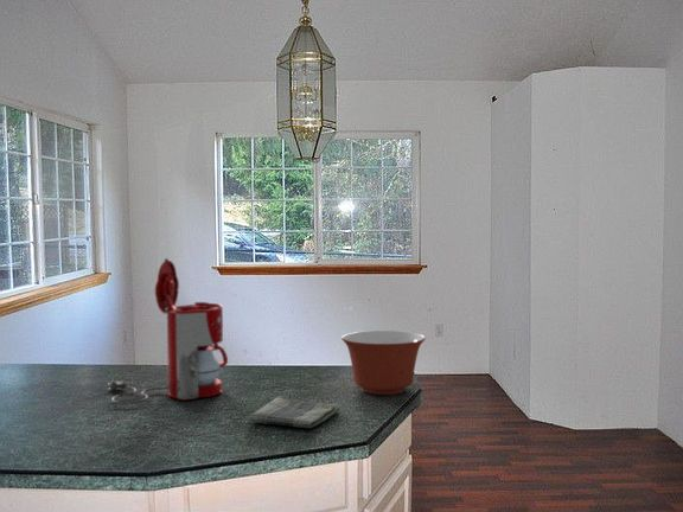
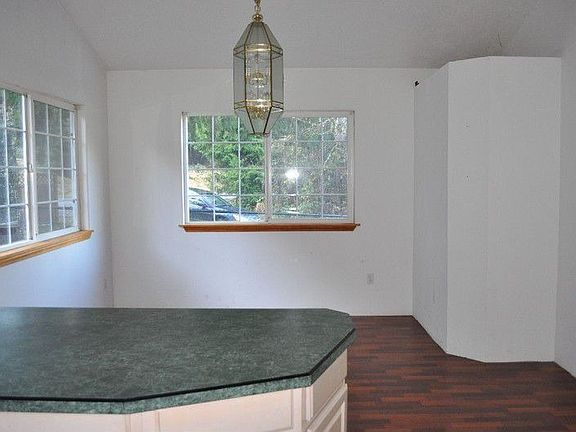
- mixing bowl [340,329,427,396]
- dish towel [248,396,340,429]
- coffee maker [107,257,229,405]
